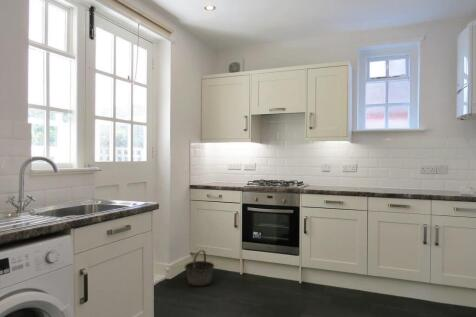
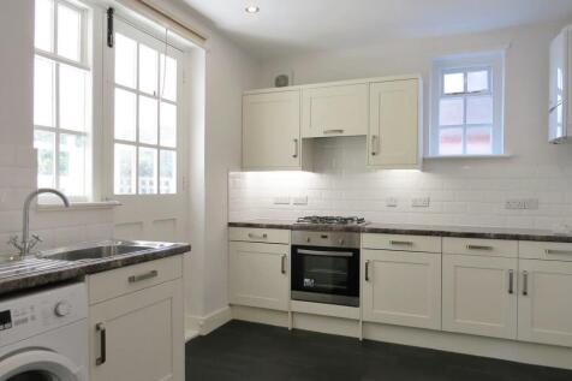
- basket [184,249,215,287]
